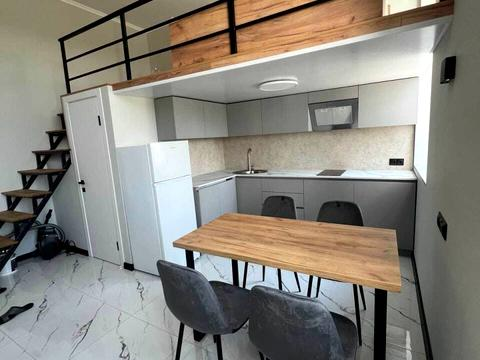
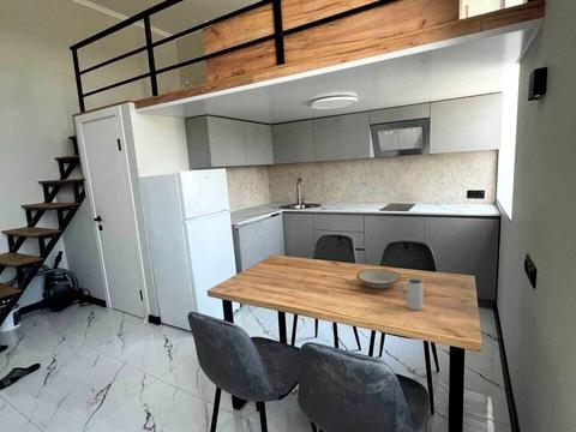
+ bowl [355,268,402,290]
+ mug [398,277,424,311]
